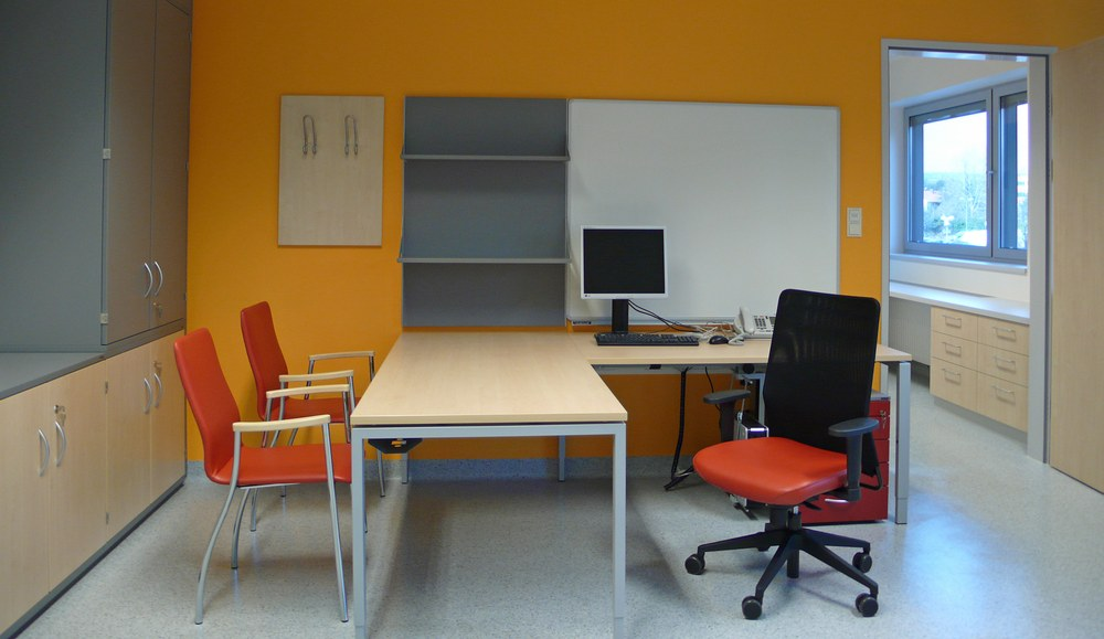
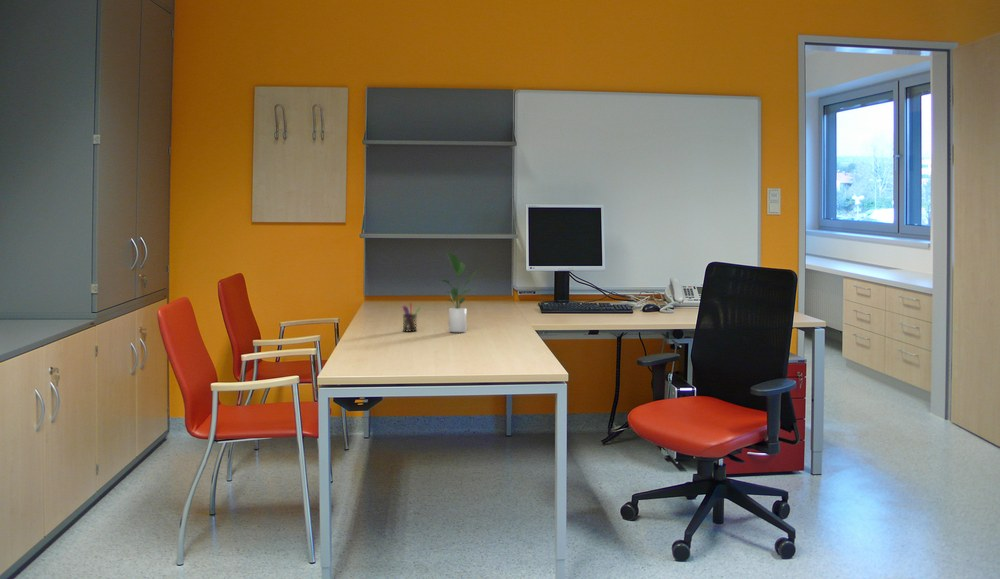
+ pen holder [401,302,422,332]
+ potted plant [437,250,478,333]
